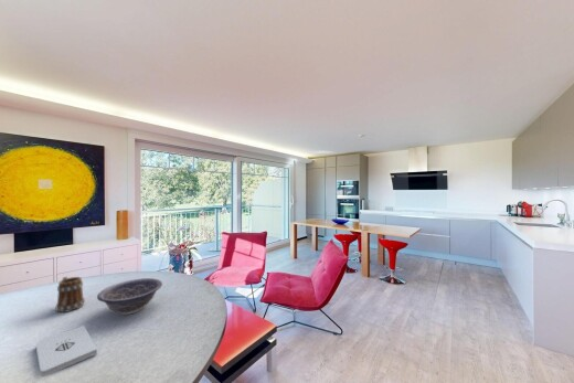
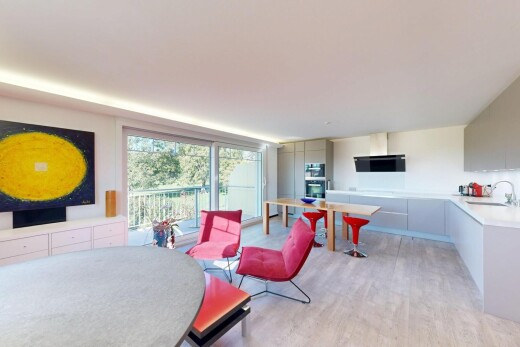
- mug [54,276,86,313]
- notepad [35,325,98,377]
- decorative bowl [96,277,163,316]
